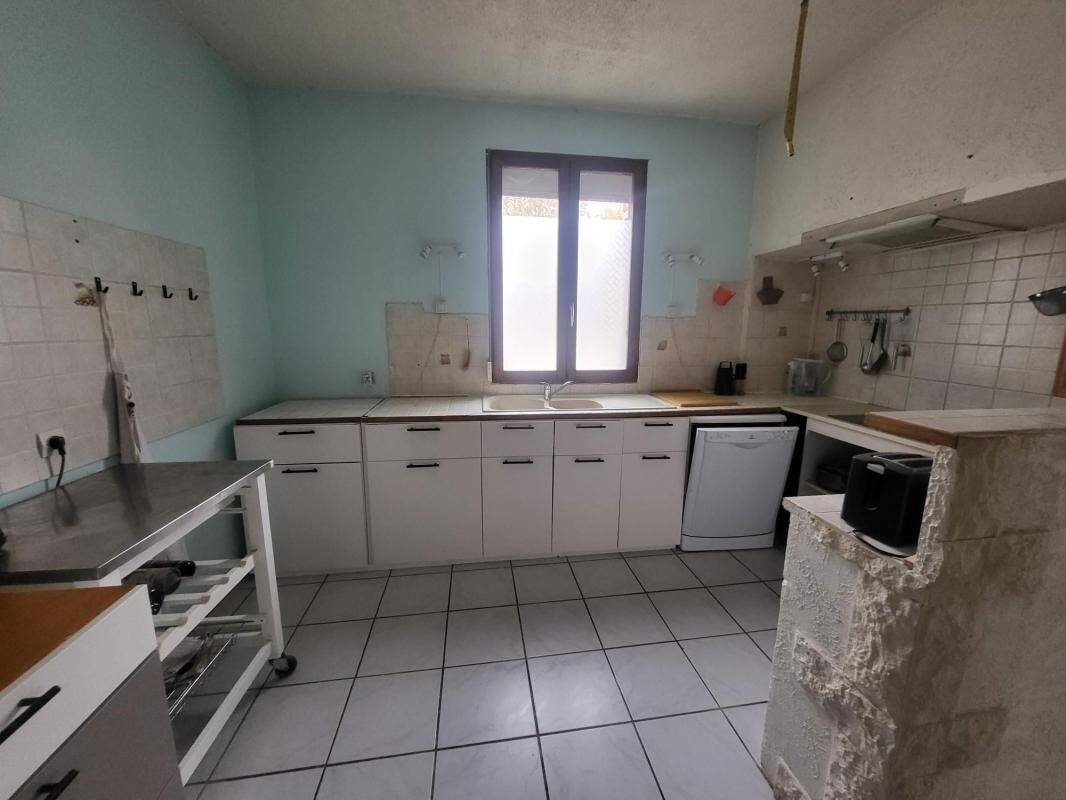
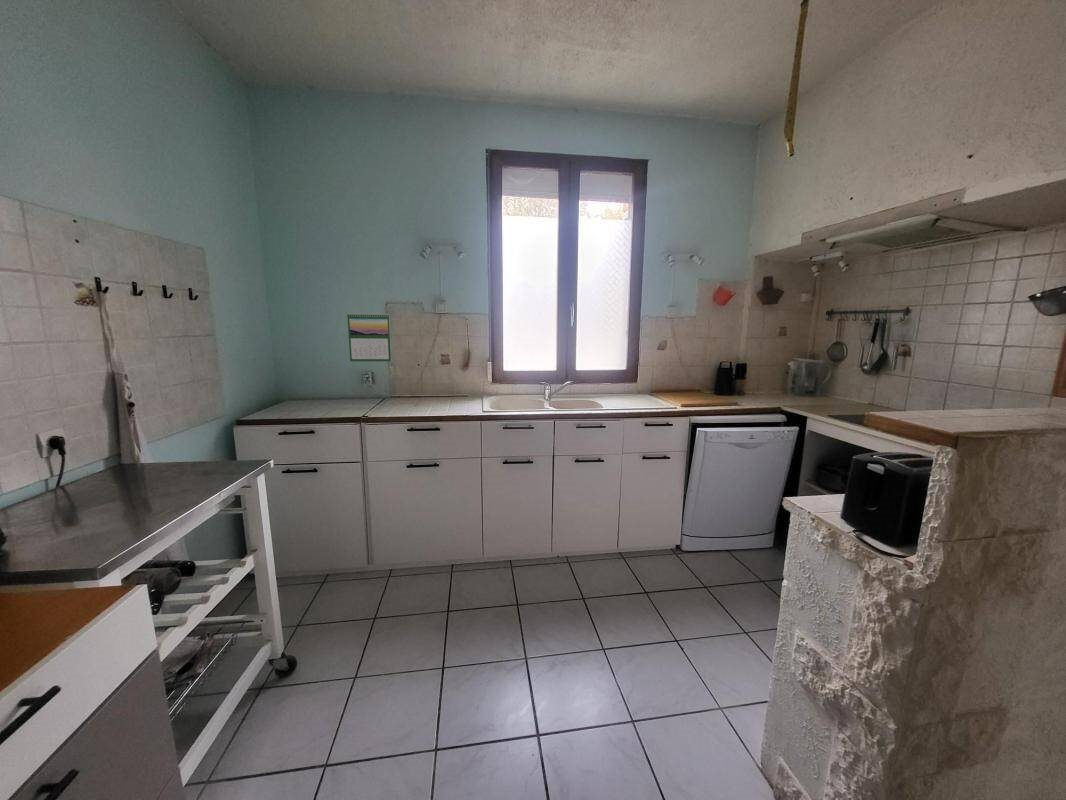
+ calendar [346,312,392,362]
